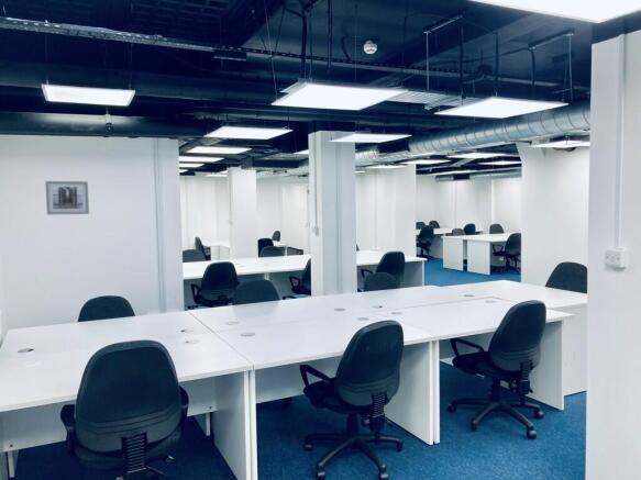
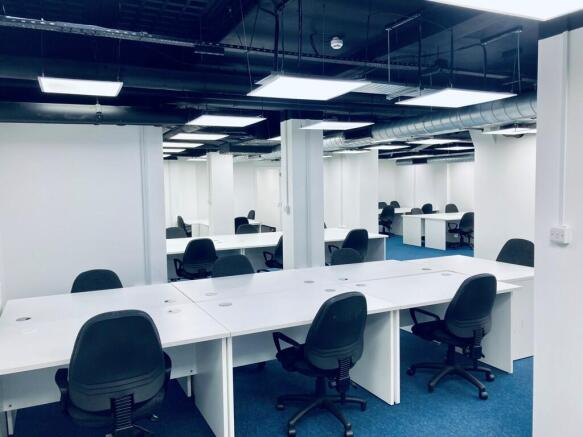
- wall art [44,180,90,215]
